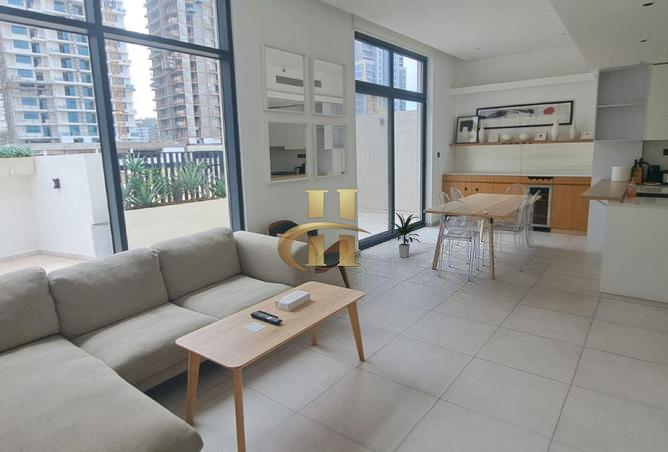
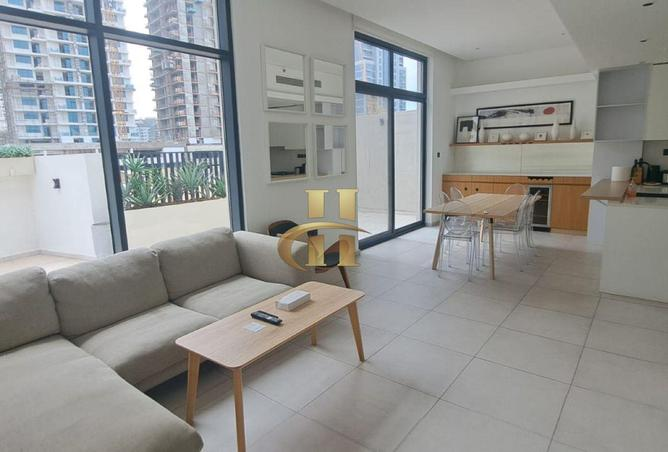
- indoor plant [388,211,421,258]
